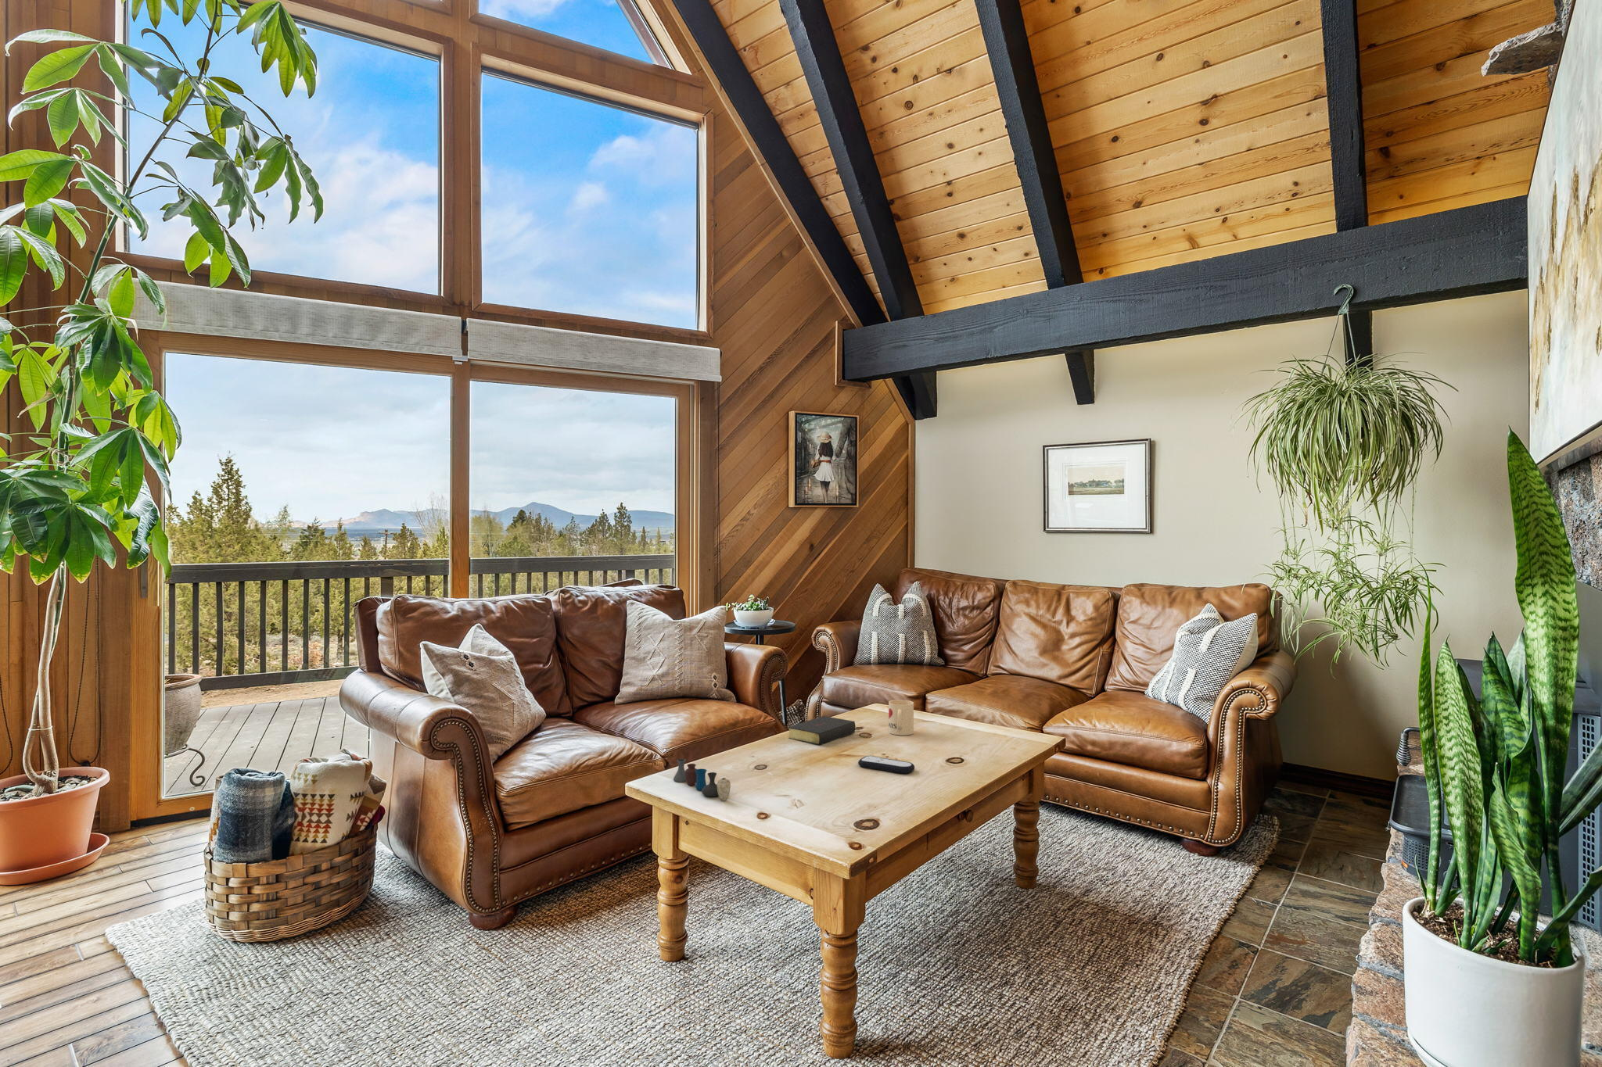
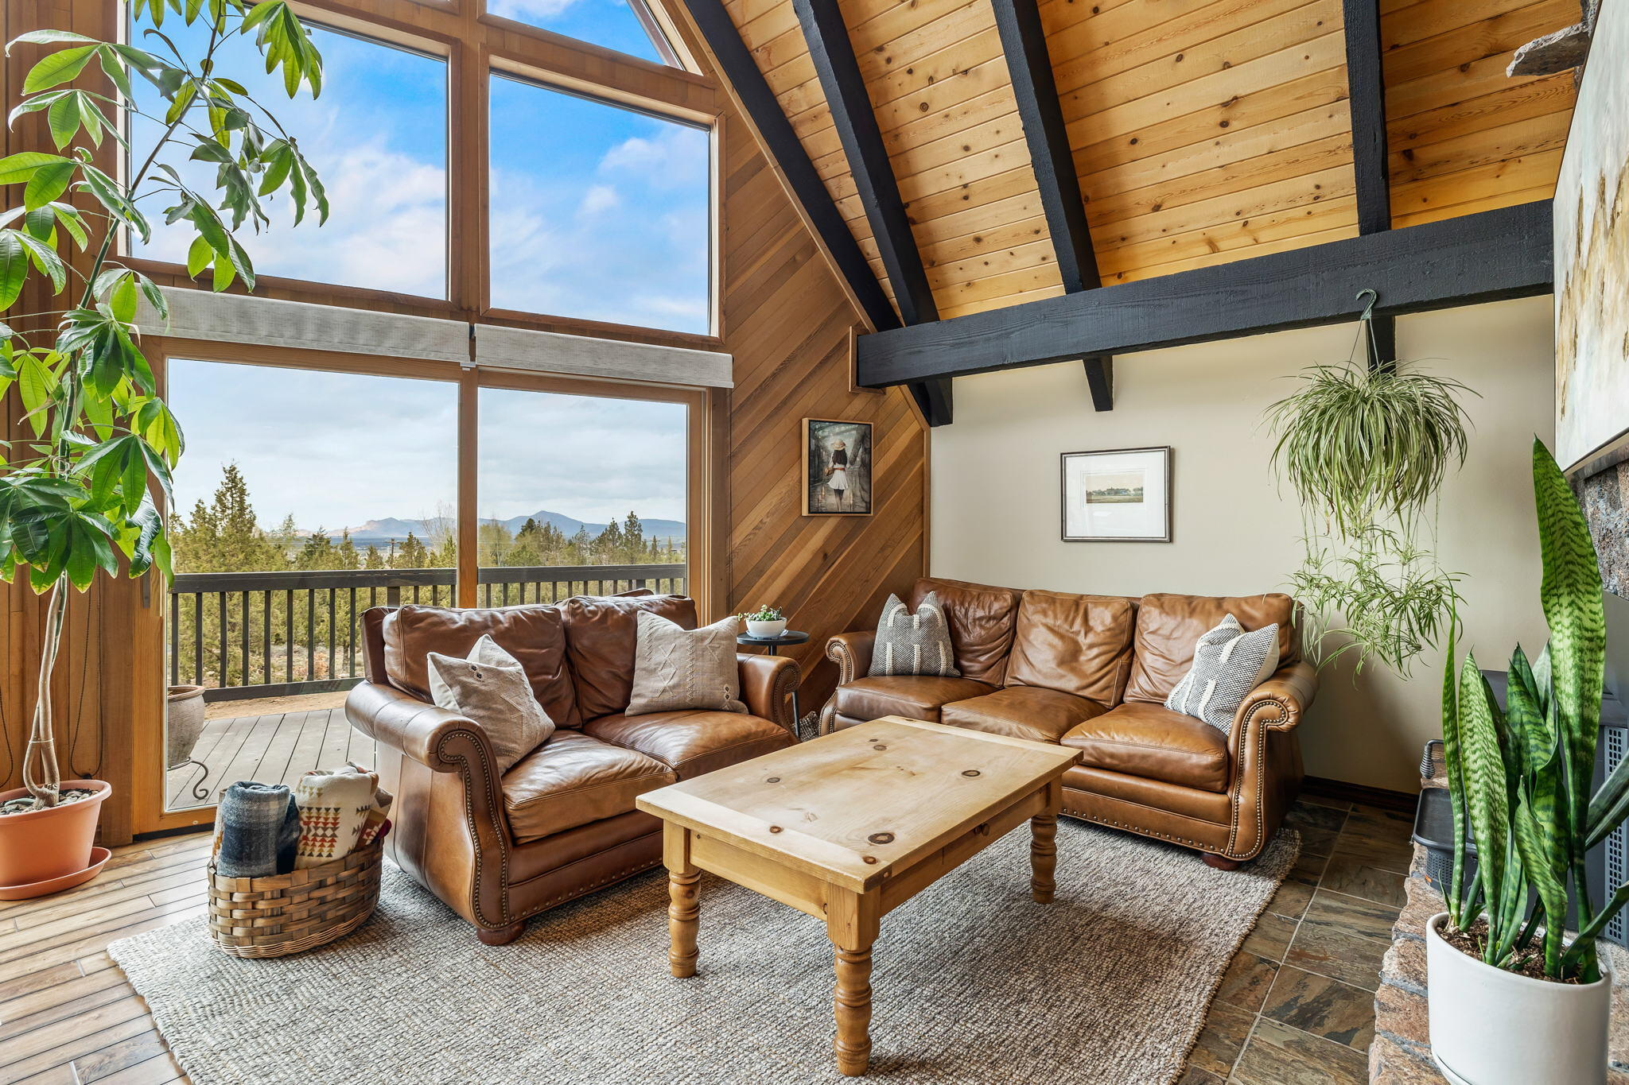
- bible [787,716,860,745]
- mug [887,699,915,736]
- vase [673,759,731,801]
- remote control [858,755,915,774]
